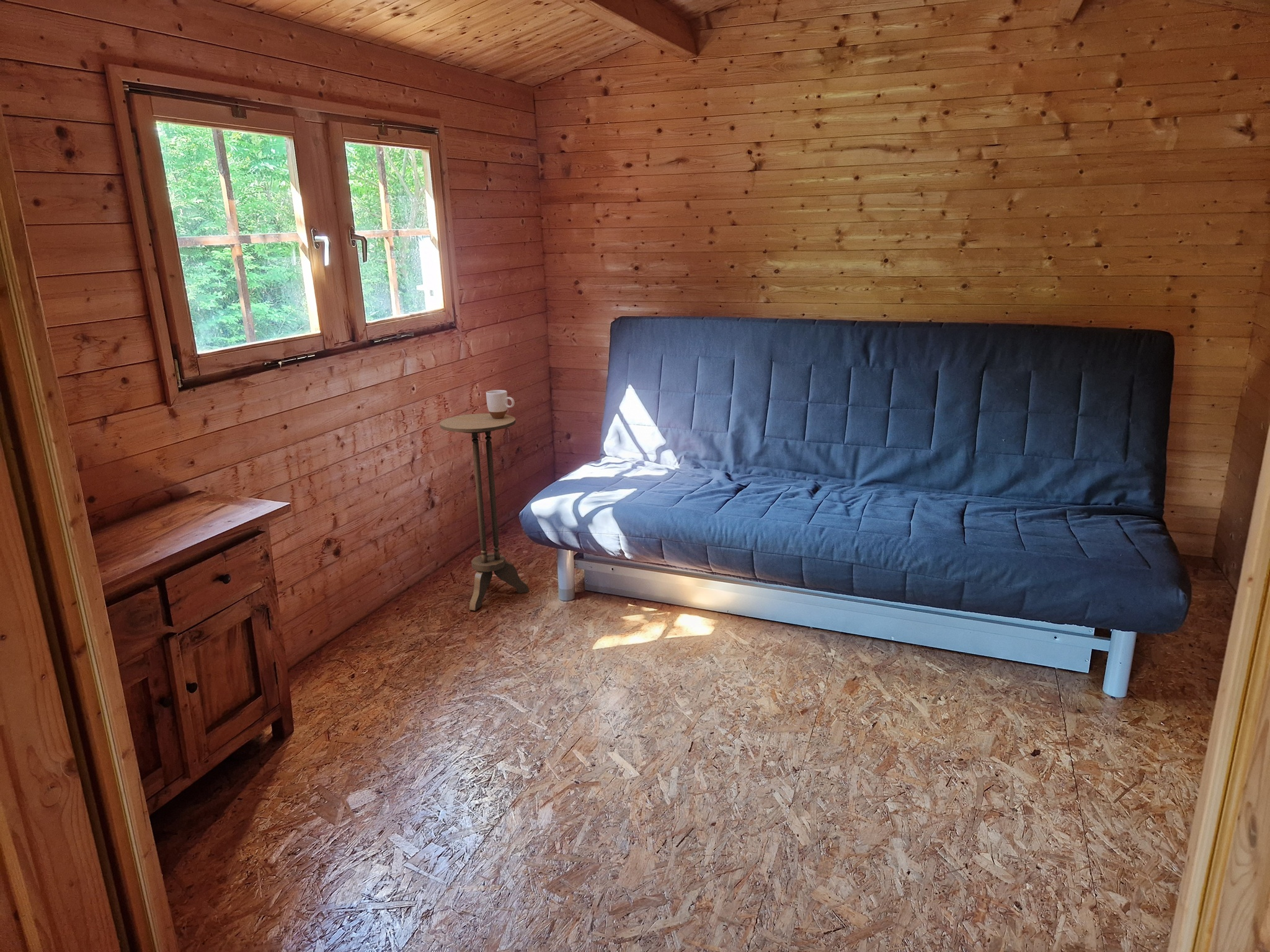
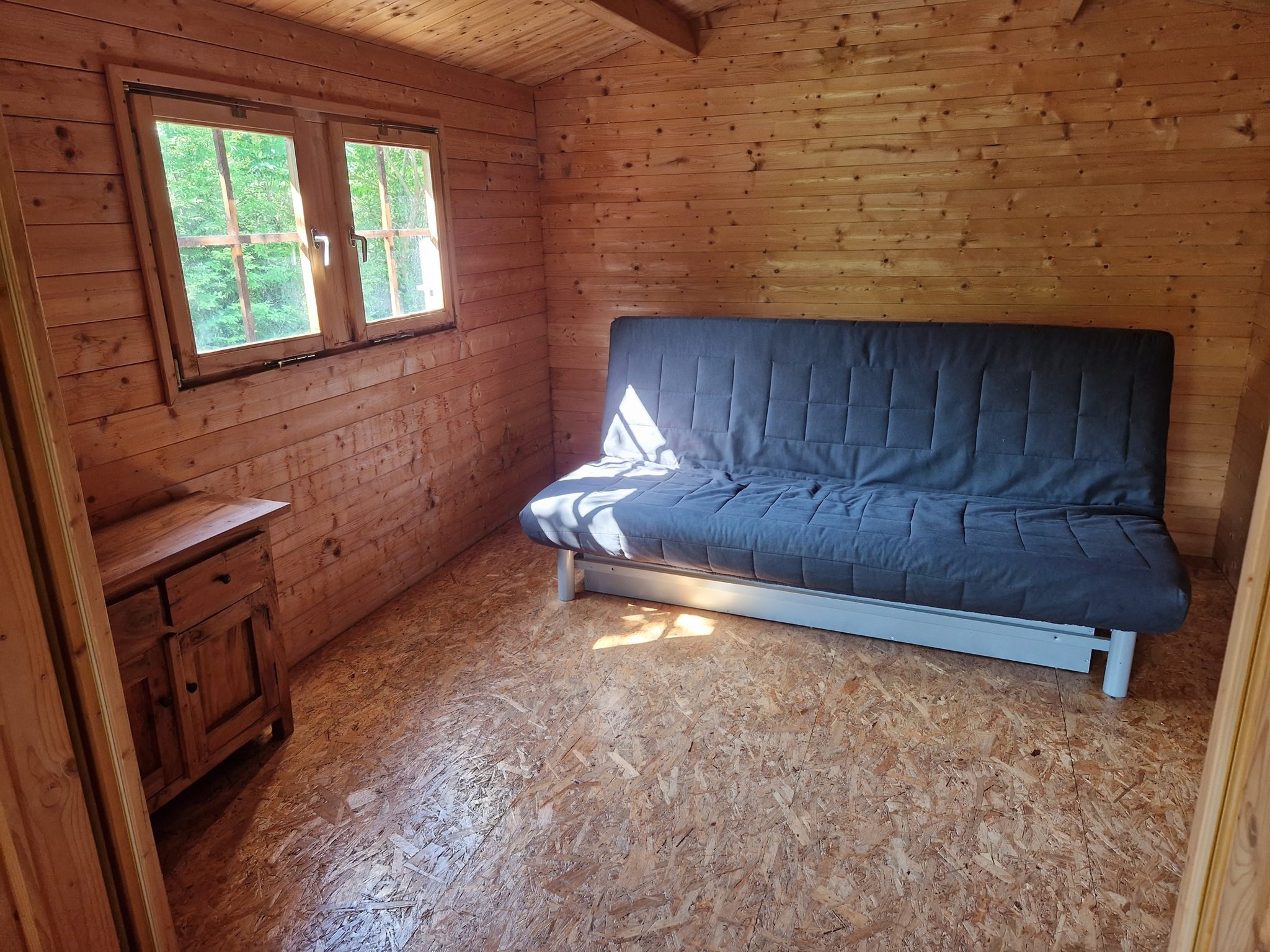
- side table [439,413,530,611]
- mug [486,389,515,419]
